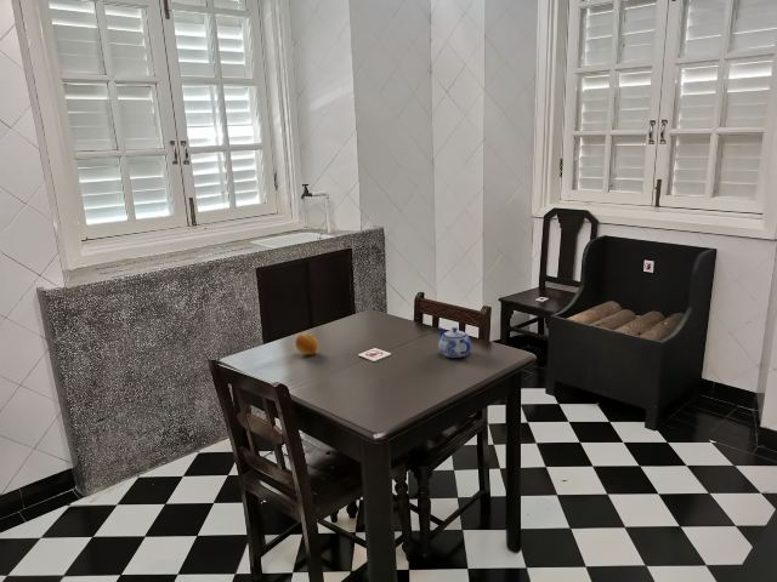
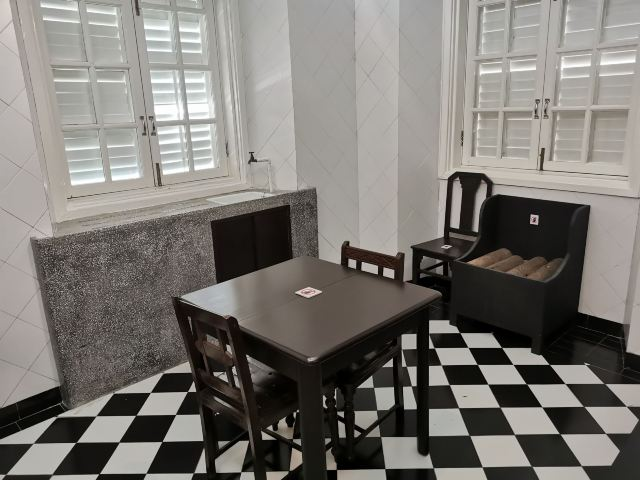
- teapot [437,326,472,359]
- fruit [294,332,319,355]
